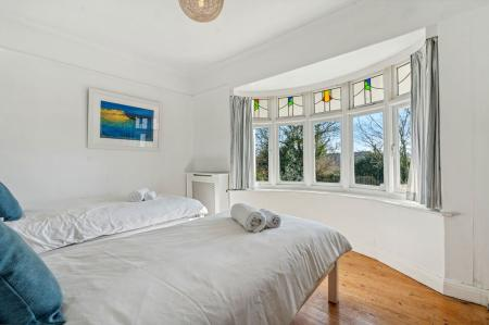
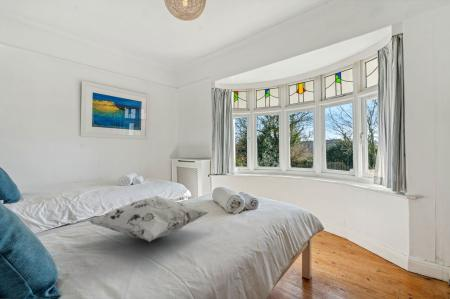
+ decorative pillow [87,195,211,243]
